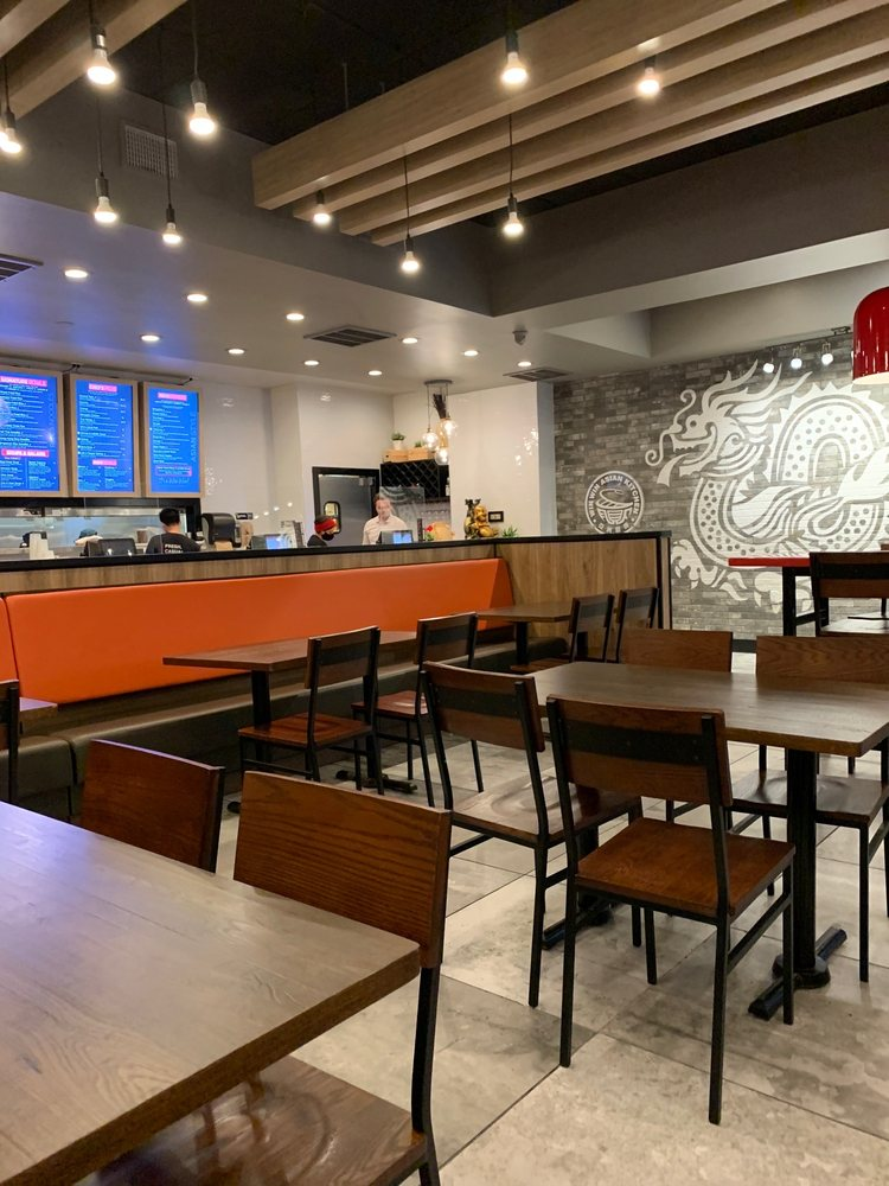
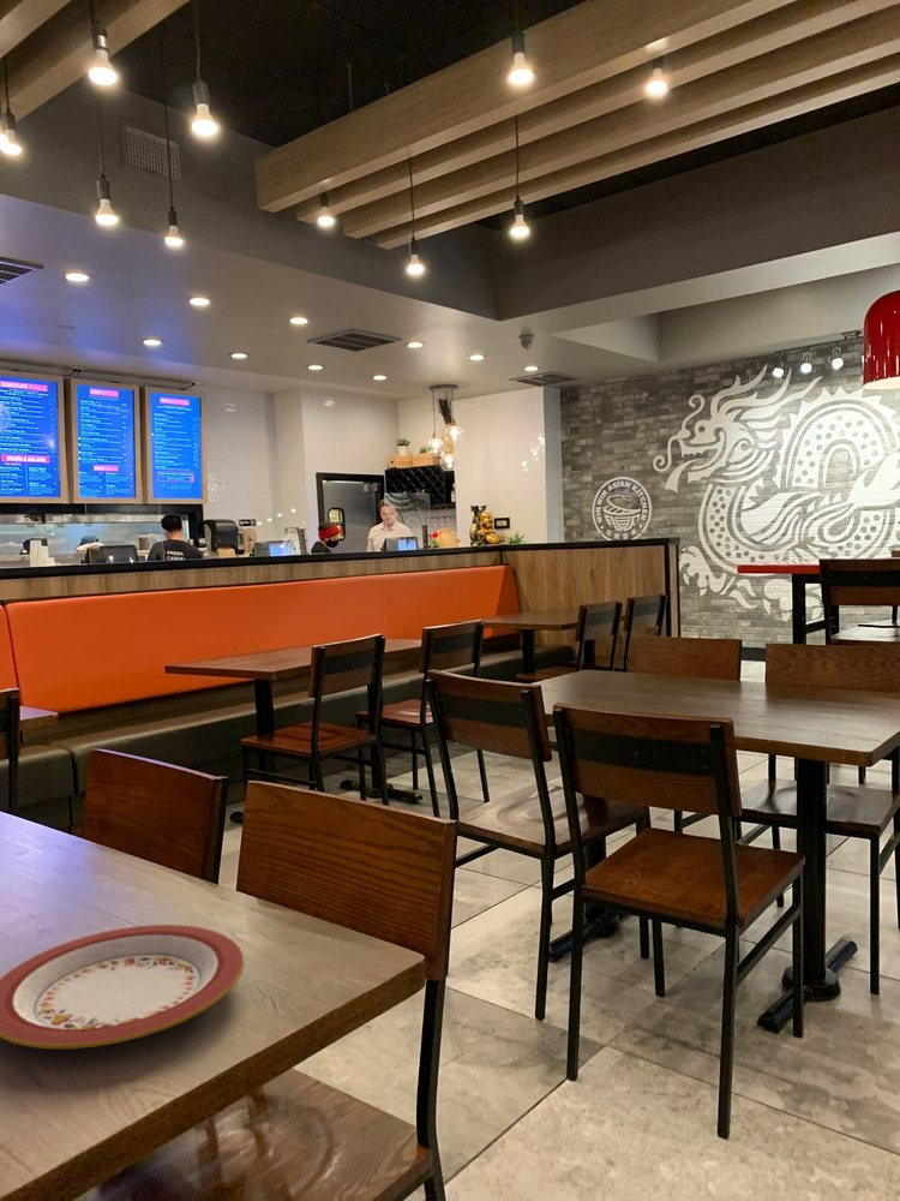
+ plate [0,924,245,1050]
